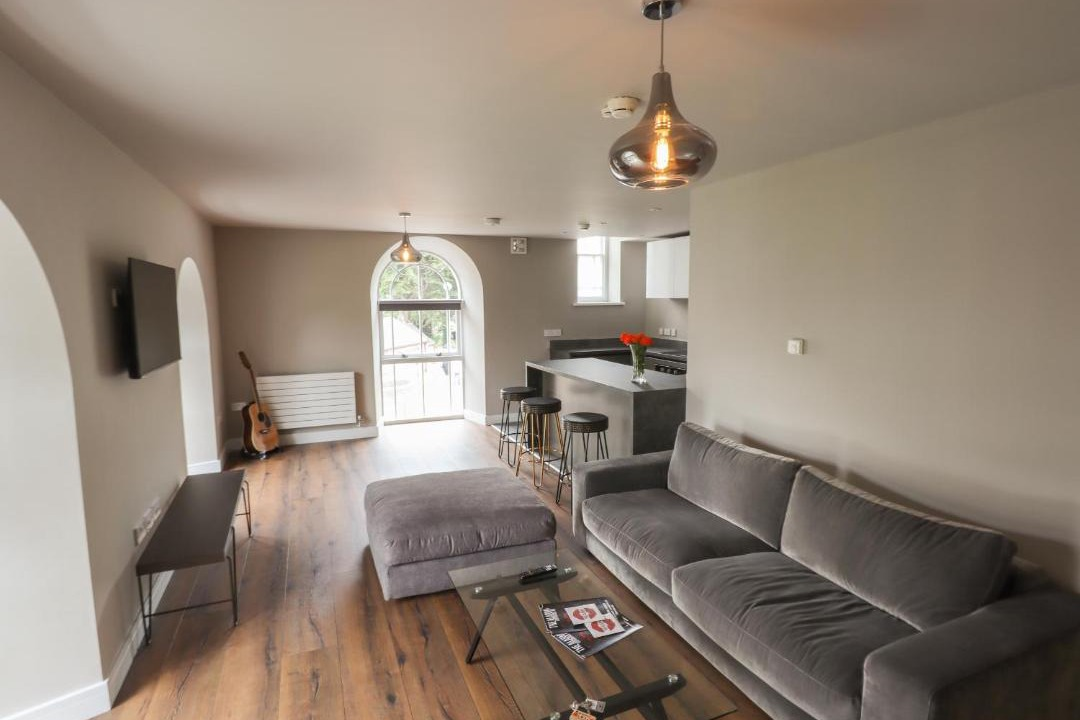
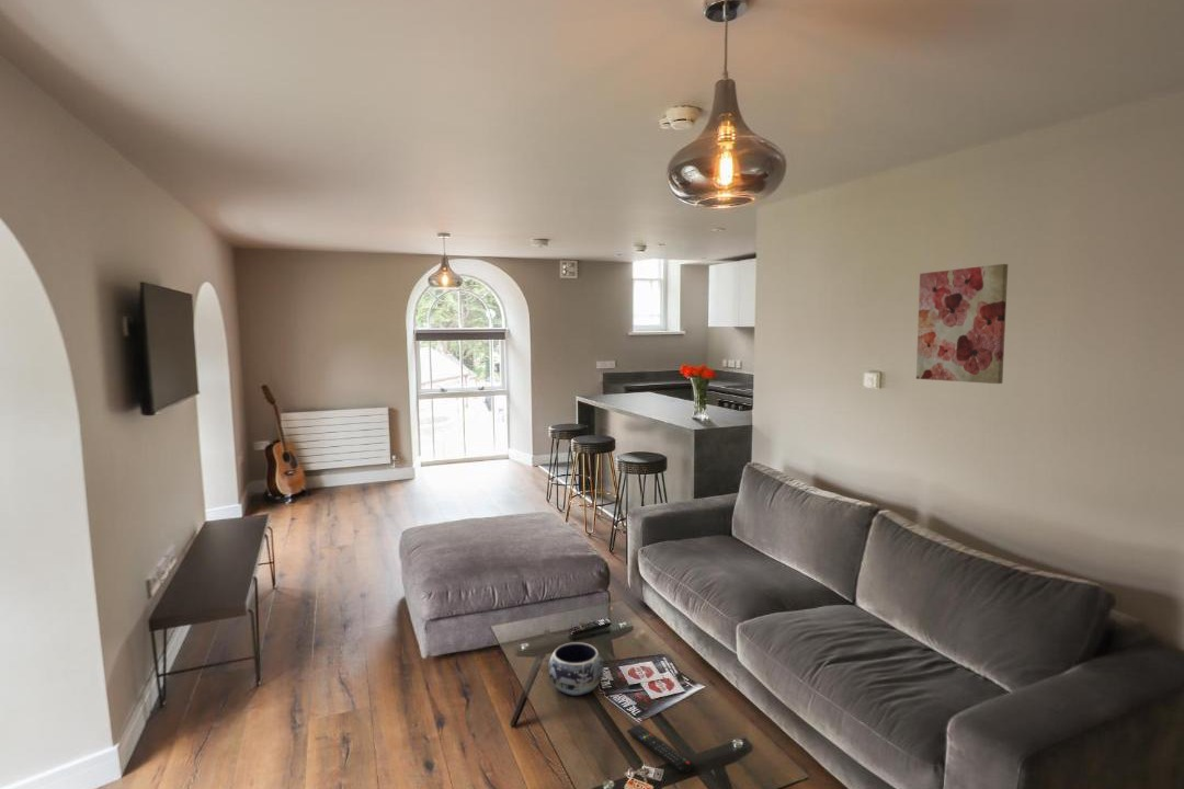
+ decorative bowl [547,641,604,697]
+ remote control [626,723,694,774]
+ wall art [915,263,1009,385]
